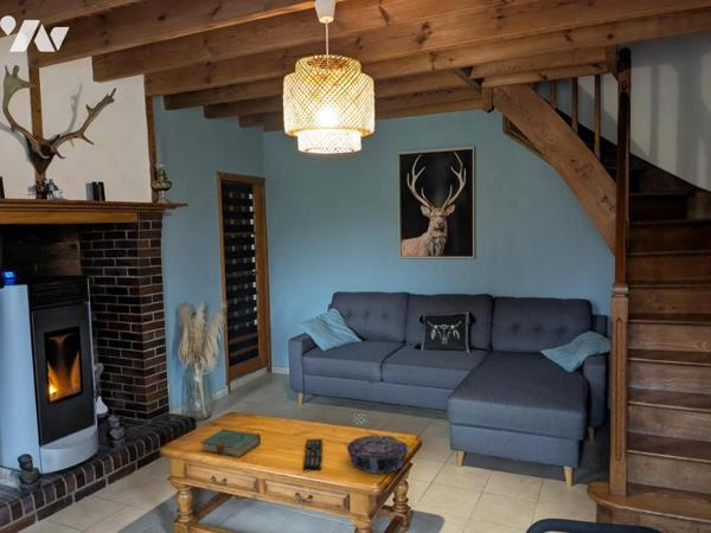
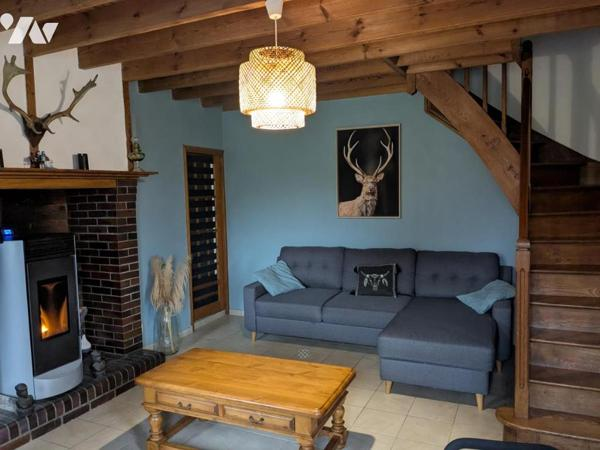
- decorative bowl [345,434,410,475]
- remote control [302,437,324,473]
- book [199,428,262,458]
